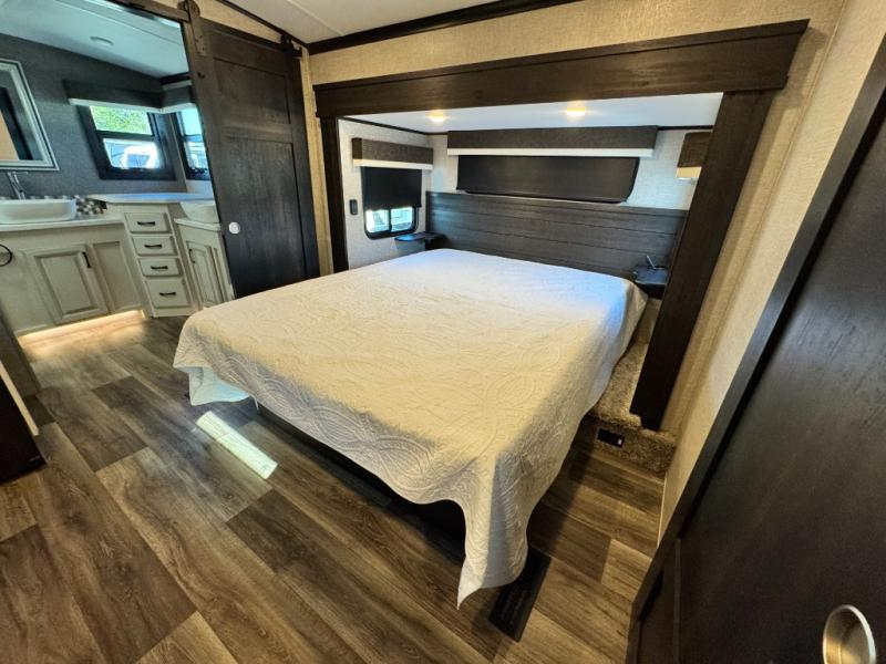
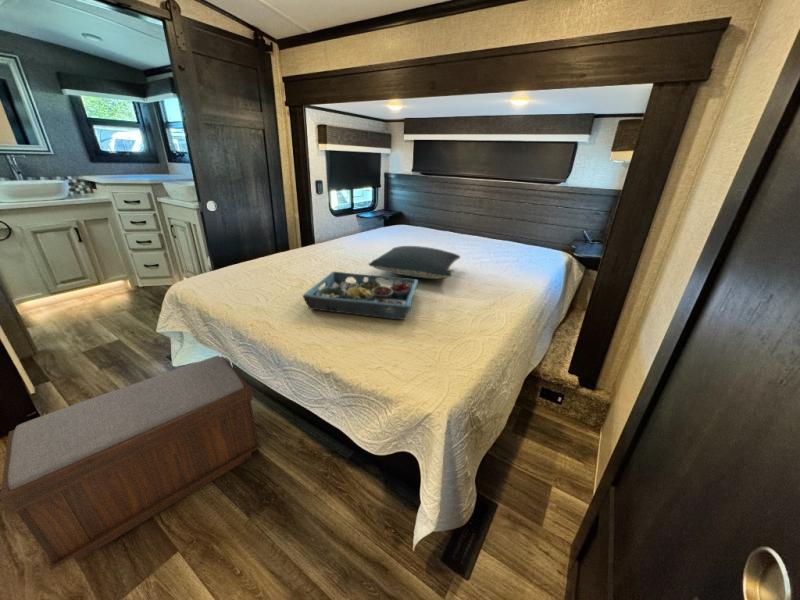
+ bench [0,355,263,571]
+ pillow [368,245,461,280]
+ serving tray [302,271,420,321]
